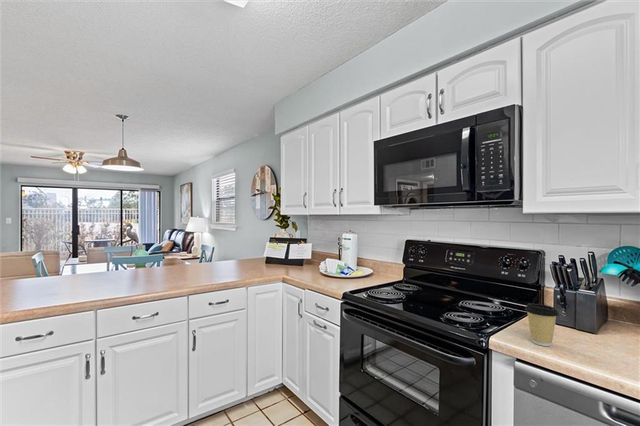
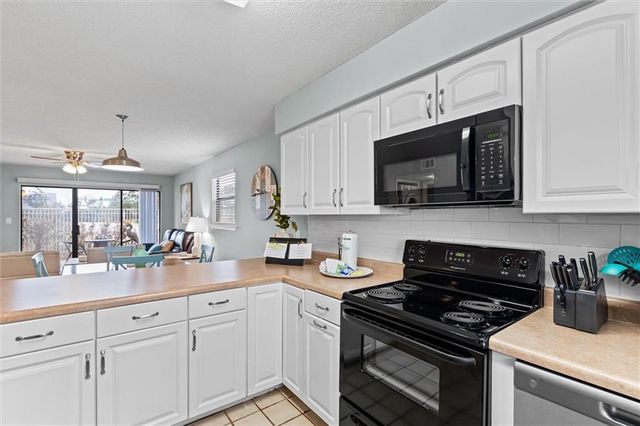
- coffee cup [524,302,560,347]
